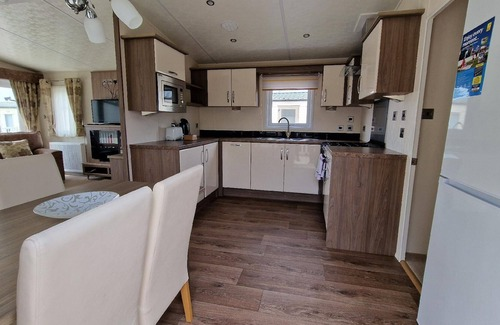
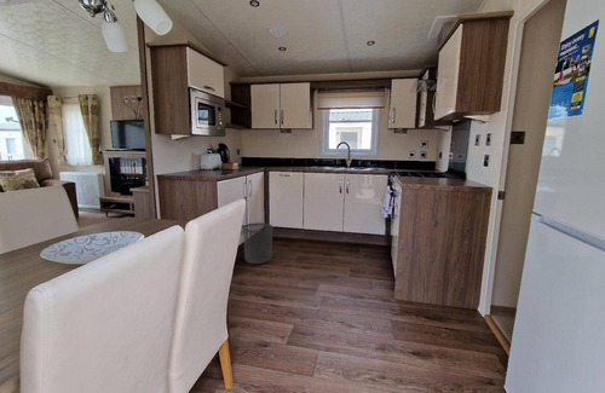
+ waste bin [242,221,273,265]
